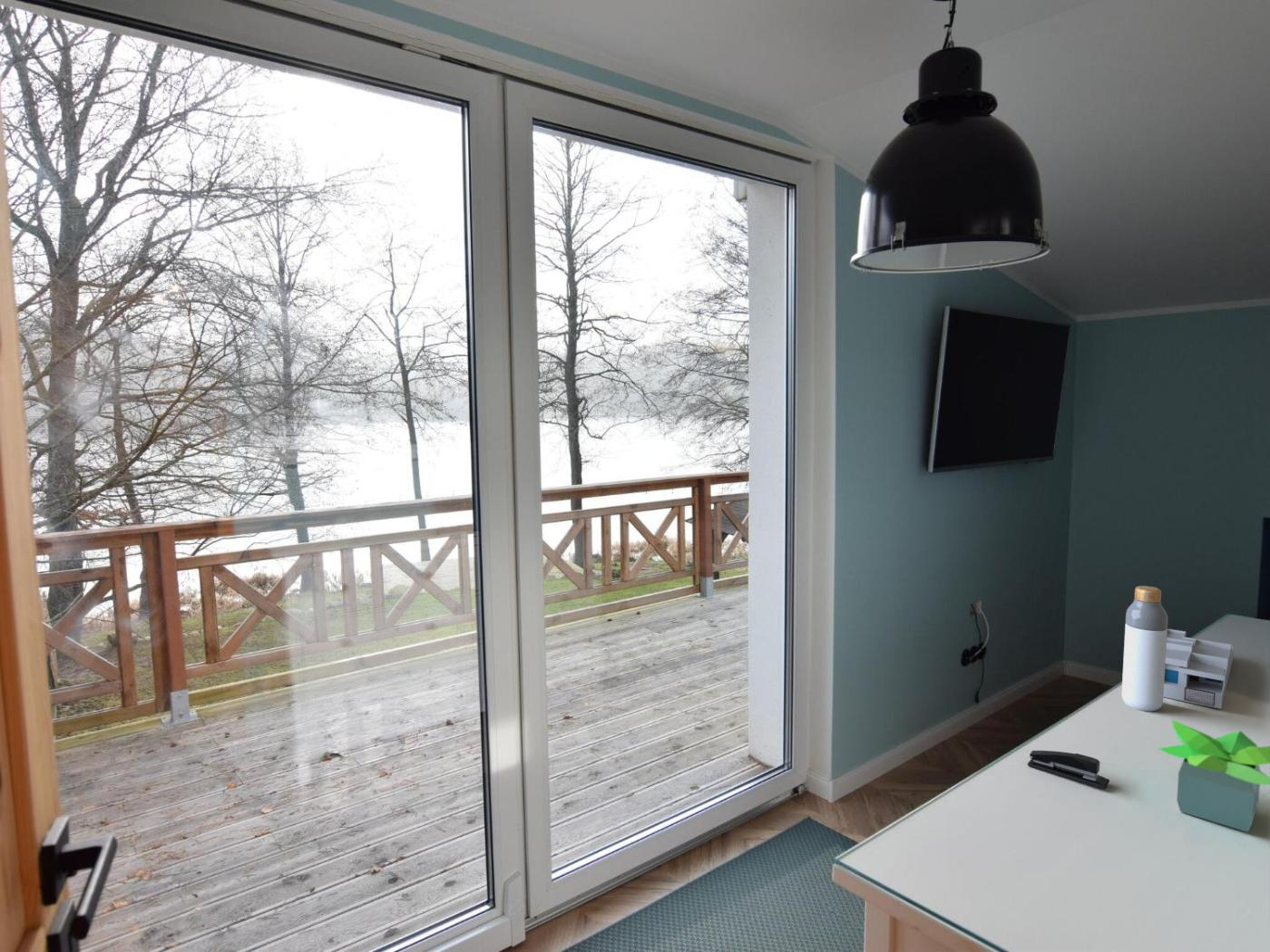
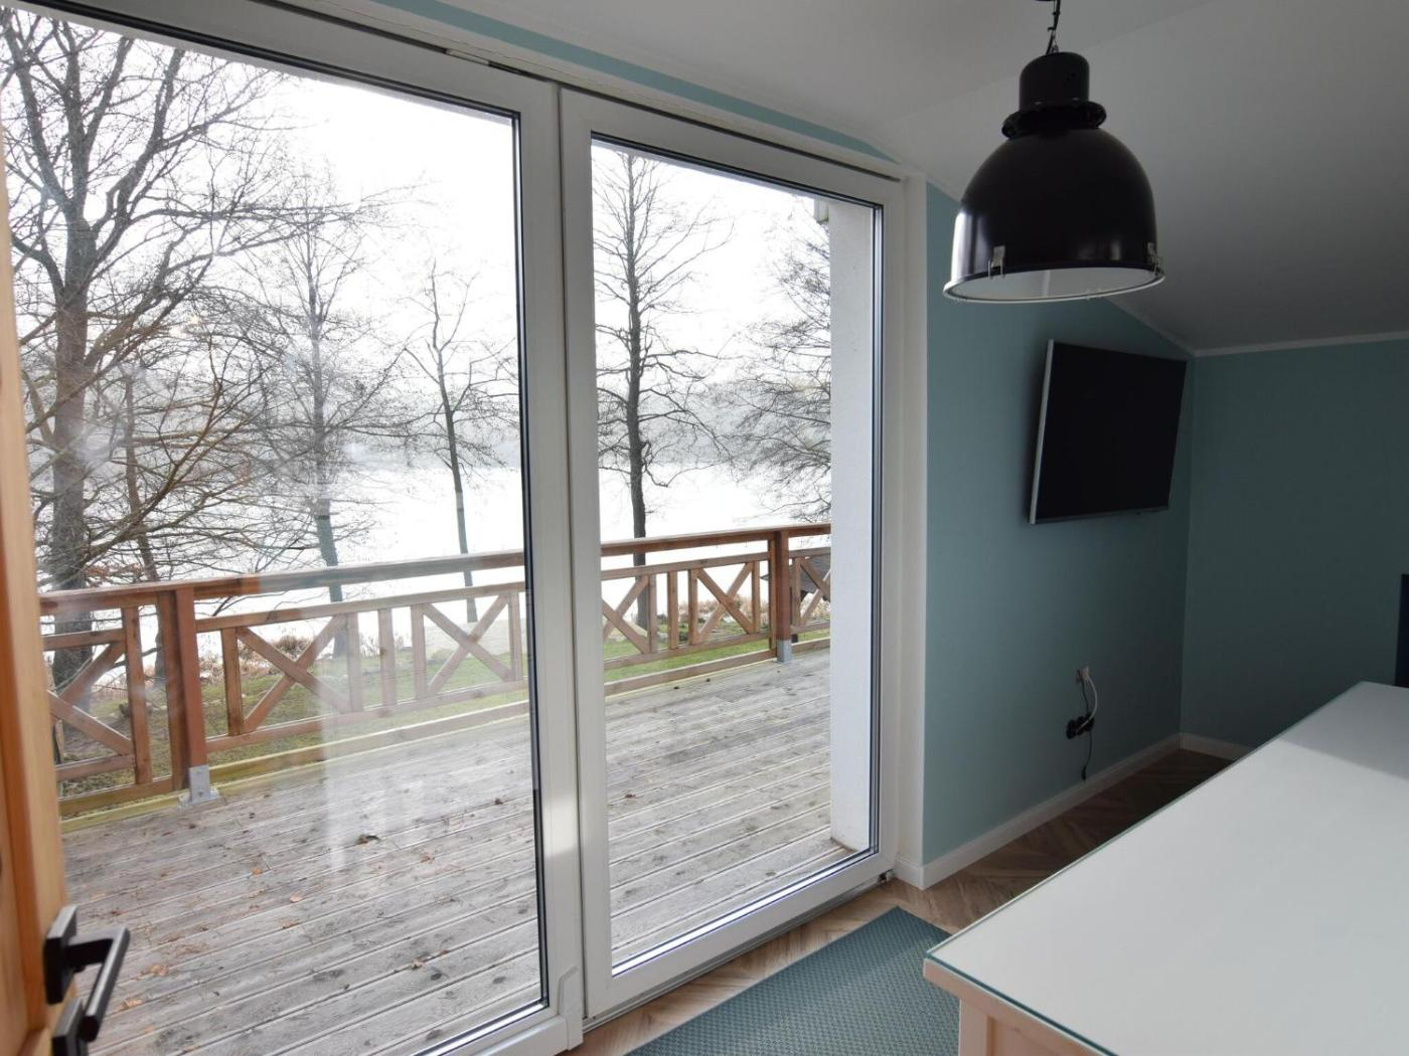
- stapler [1027,750,1110,790]
- desk organizer [1163,627,1235,710]
- bottle [1121,585,1168,713]
- potted plant [1157,719,1270,833]
